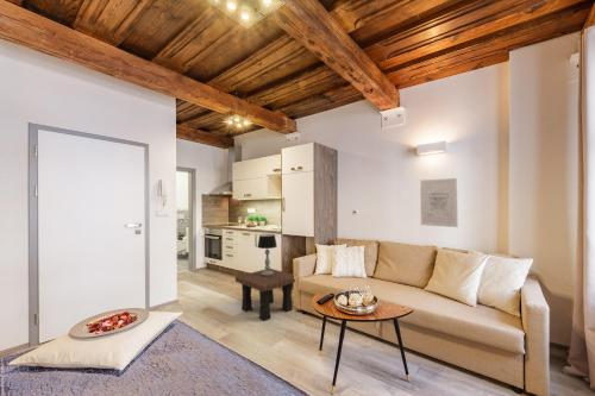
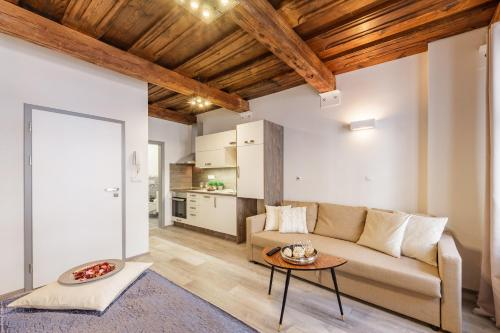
- table lamp [257,233,278,276]
- side table [234,268,296,322]
- wall art [419,177,458,228]
